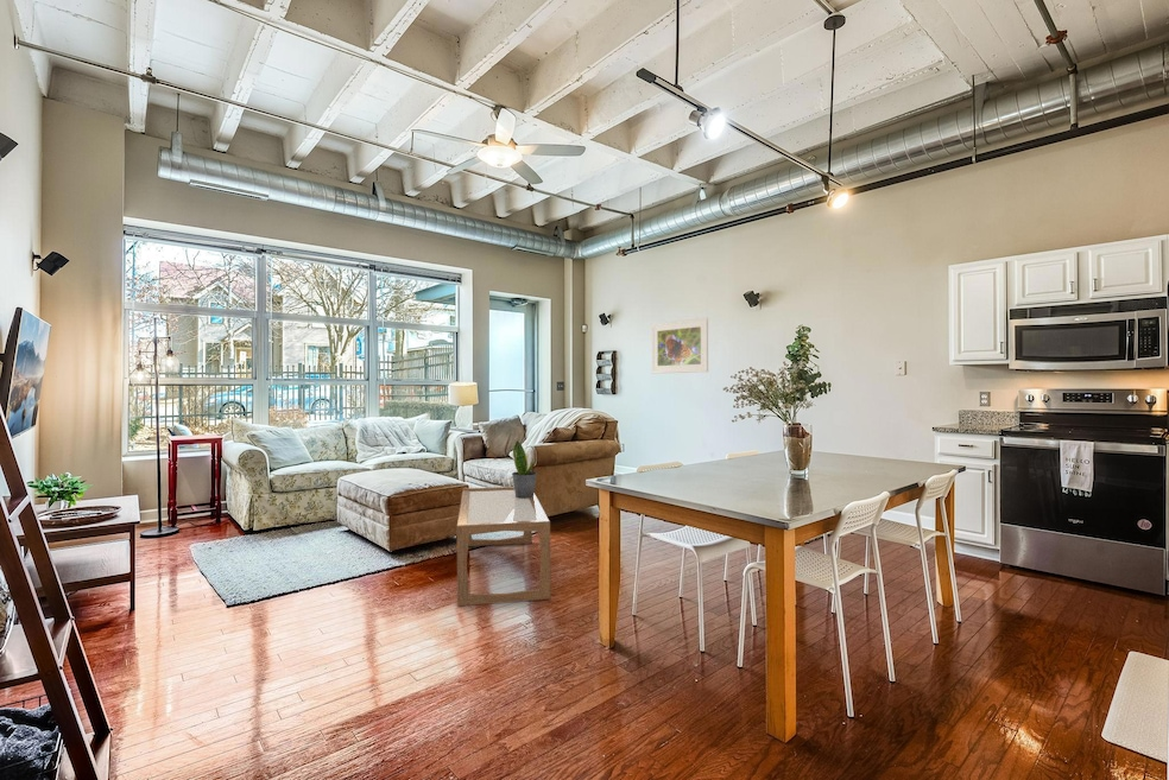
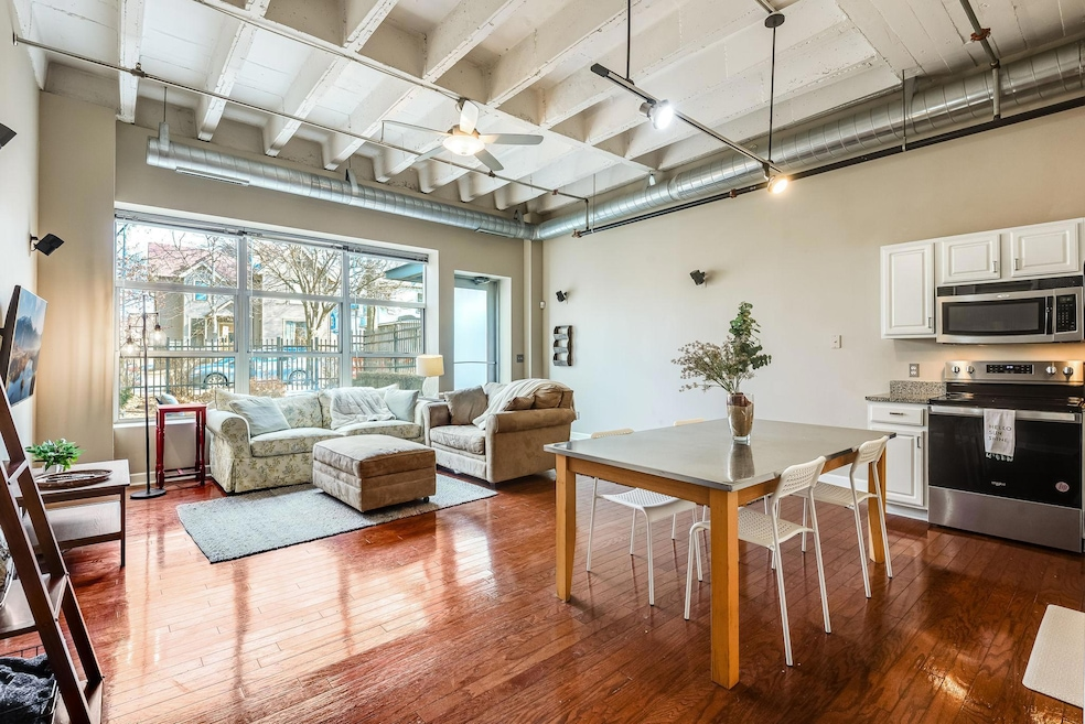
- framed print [651,317,709,375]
- coffee table [456,486,551,607]
- potted plant [511,439,538,497]
